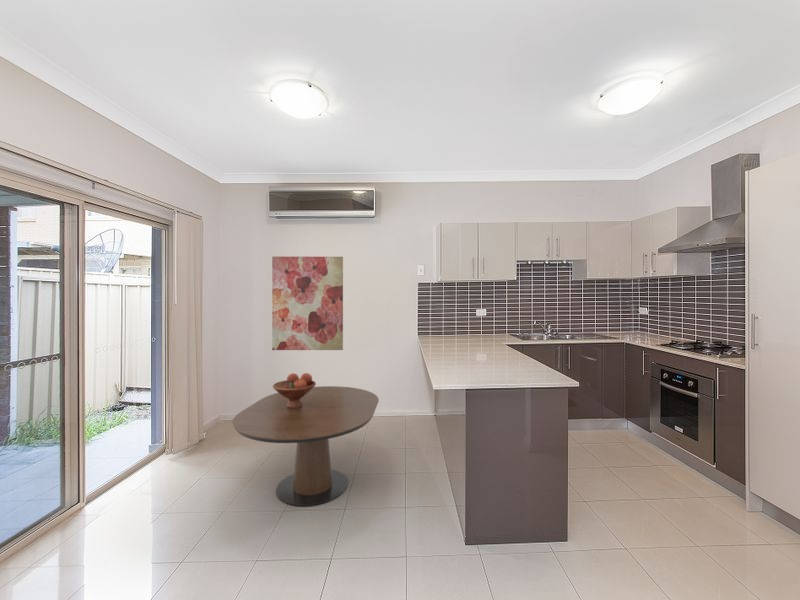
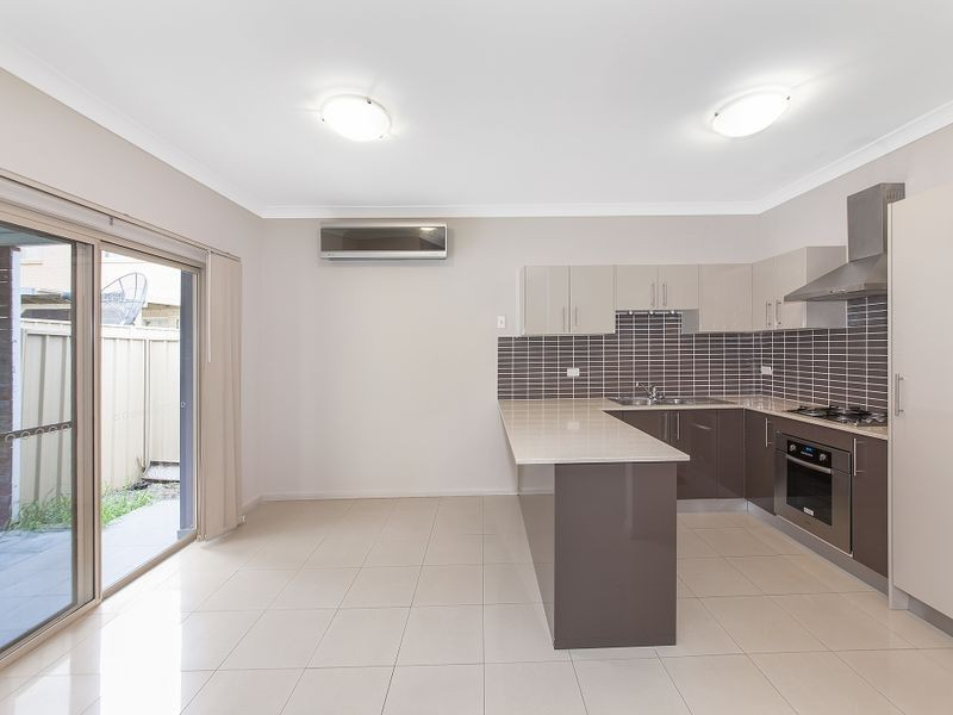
- wall art [271,256,344,351]
- fruit bowl [272,372,317,408]
- dining table [231,385,380,507]
